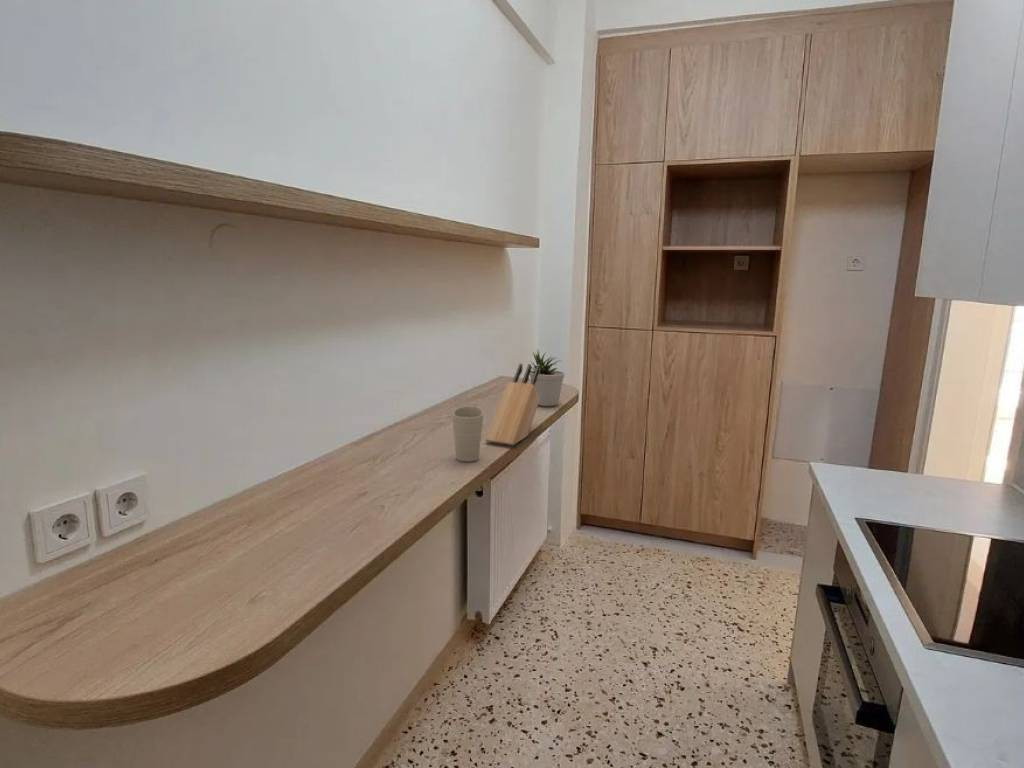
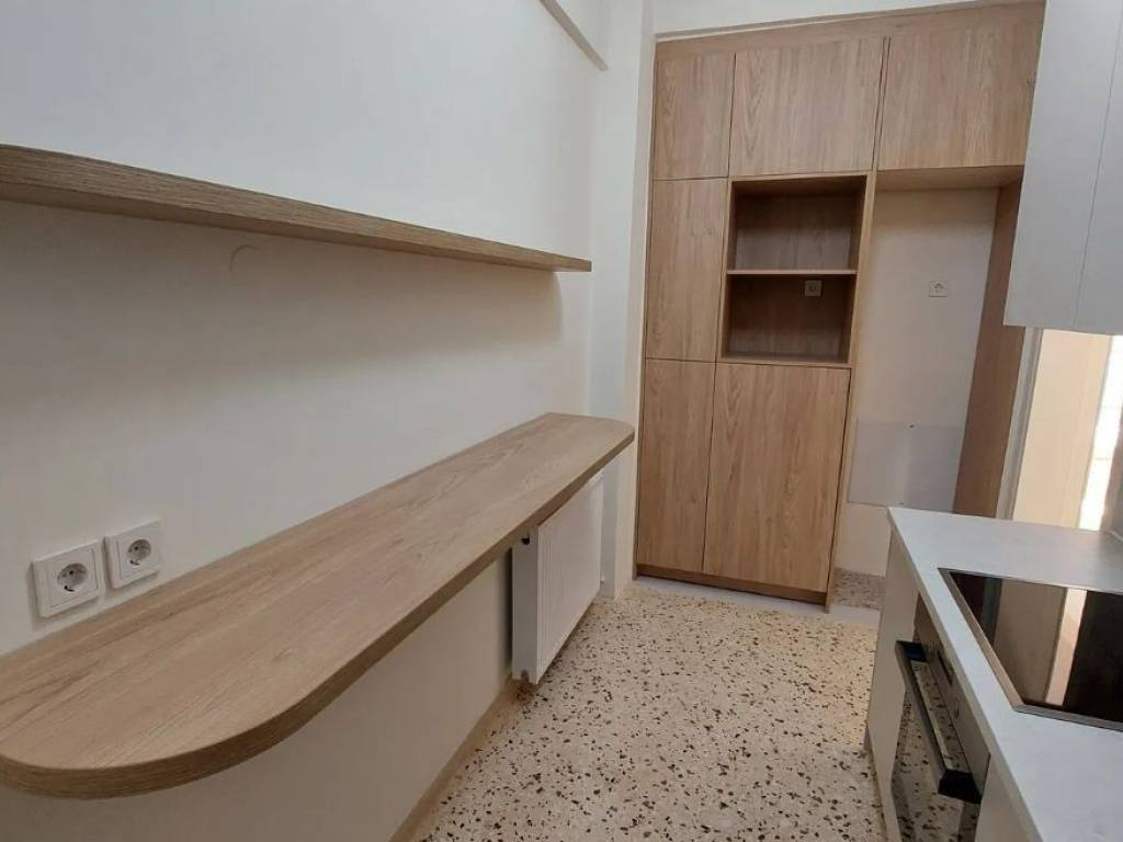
- potted plant [529,349,565,407]
- cup [451,405,485,462]
- knife block [484,363,540,446]
